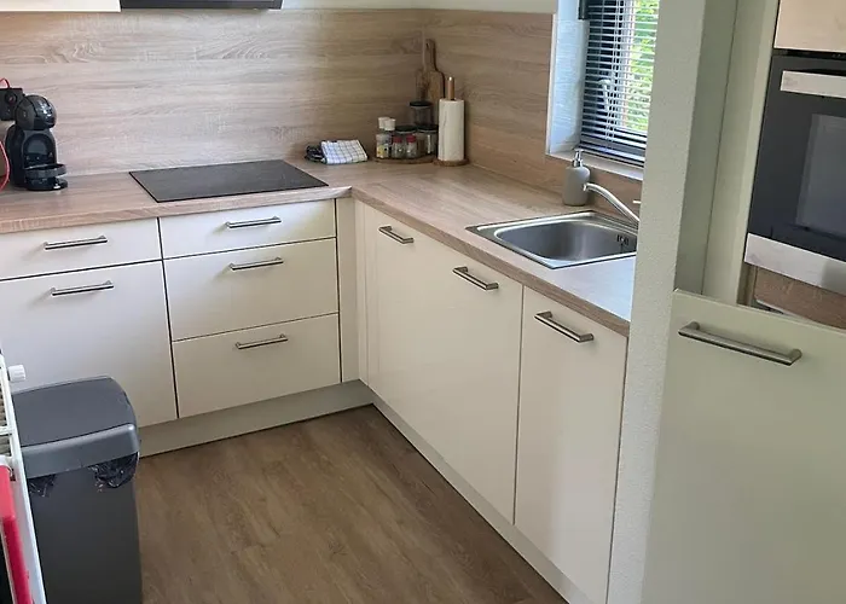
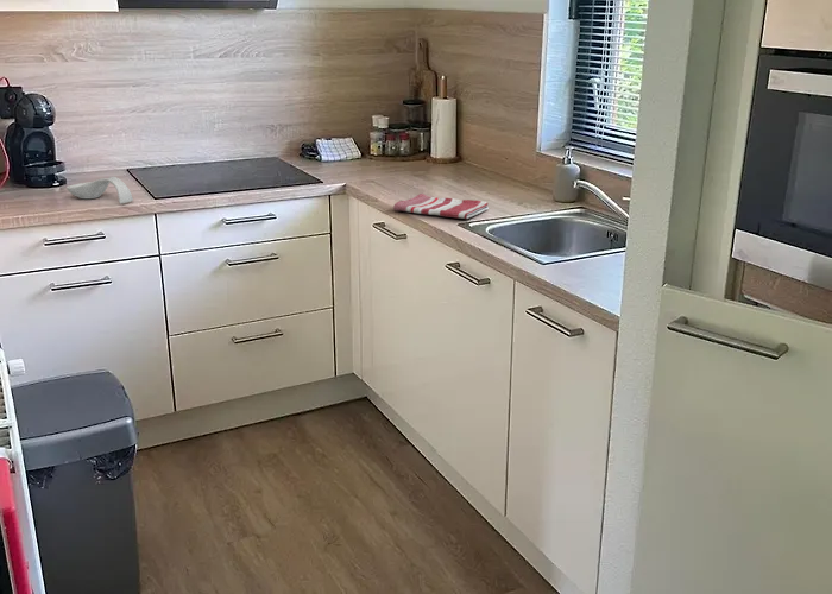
+ spoon rest [65,176,134,204]
+ dish towel [392,192,490,220]
